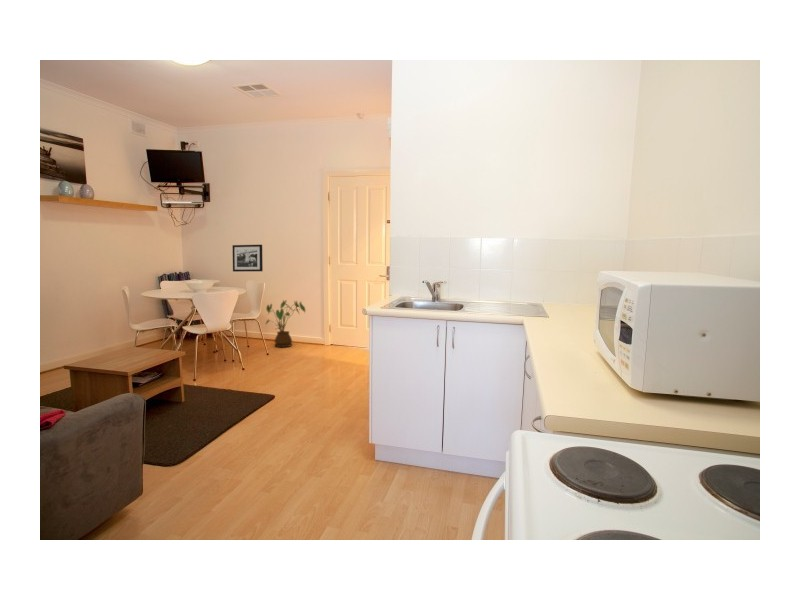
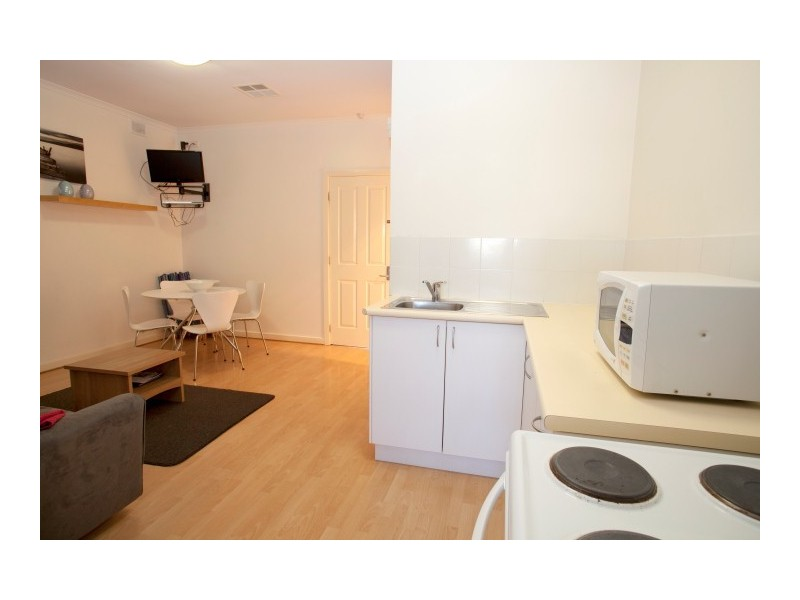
- house plant [264,299,306,348]
- picture frame [232,244,264,273]
